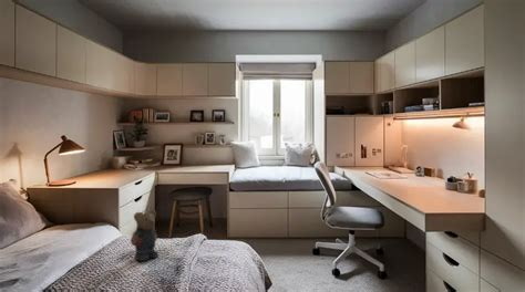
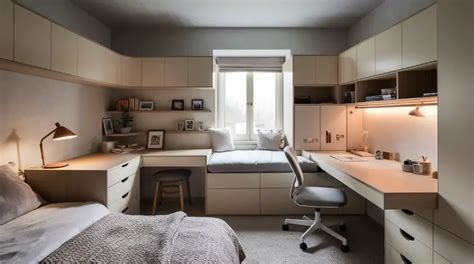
- teddy bear [130,209,159,262]
